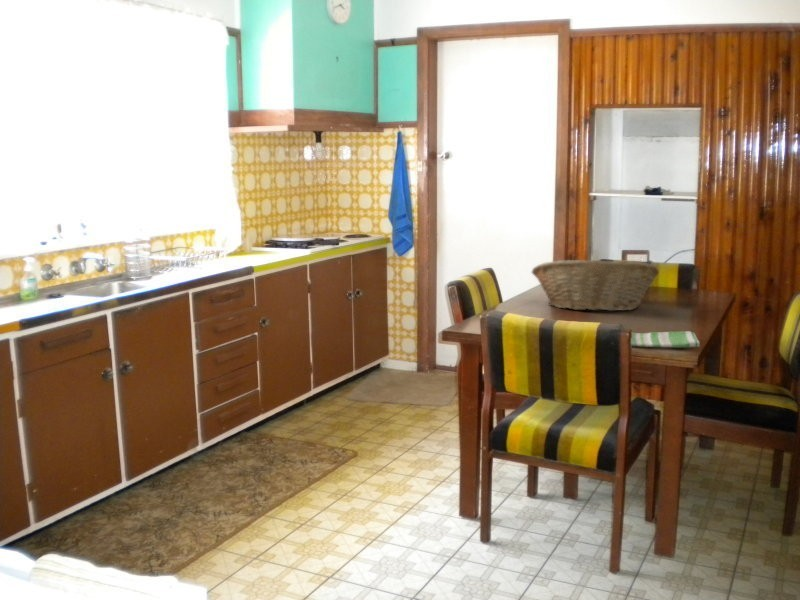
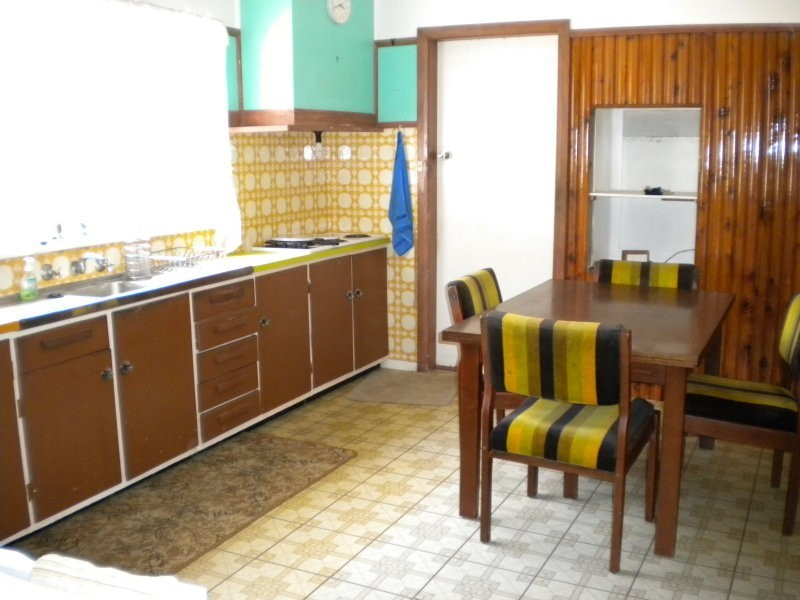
- dish towel [630,330,701,349]
- fruit basket [531,259,660,312]
